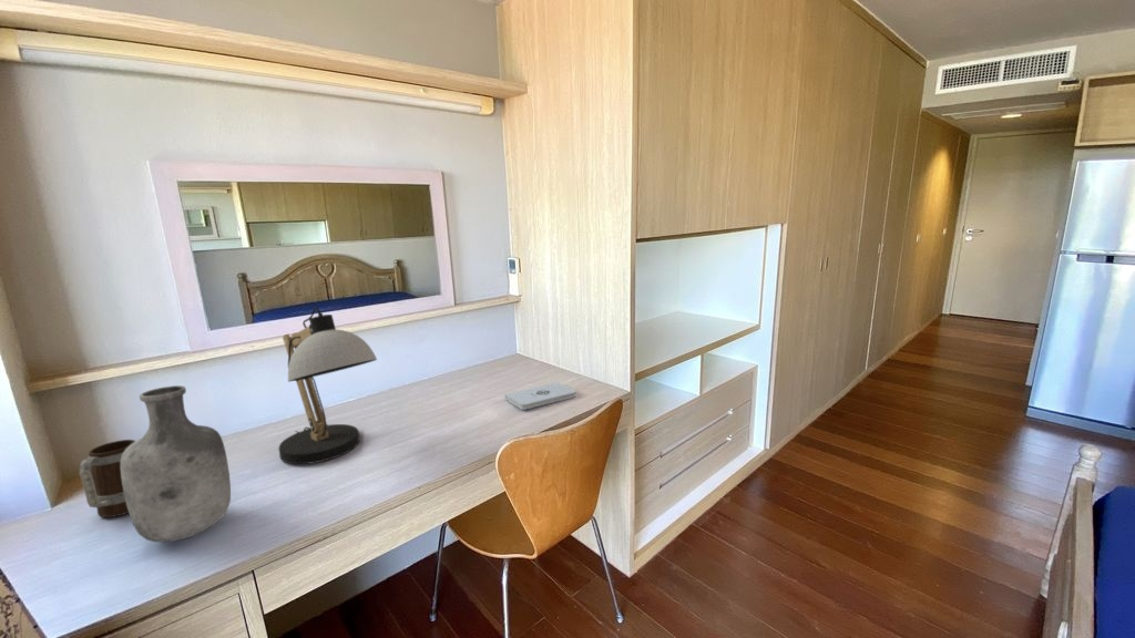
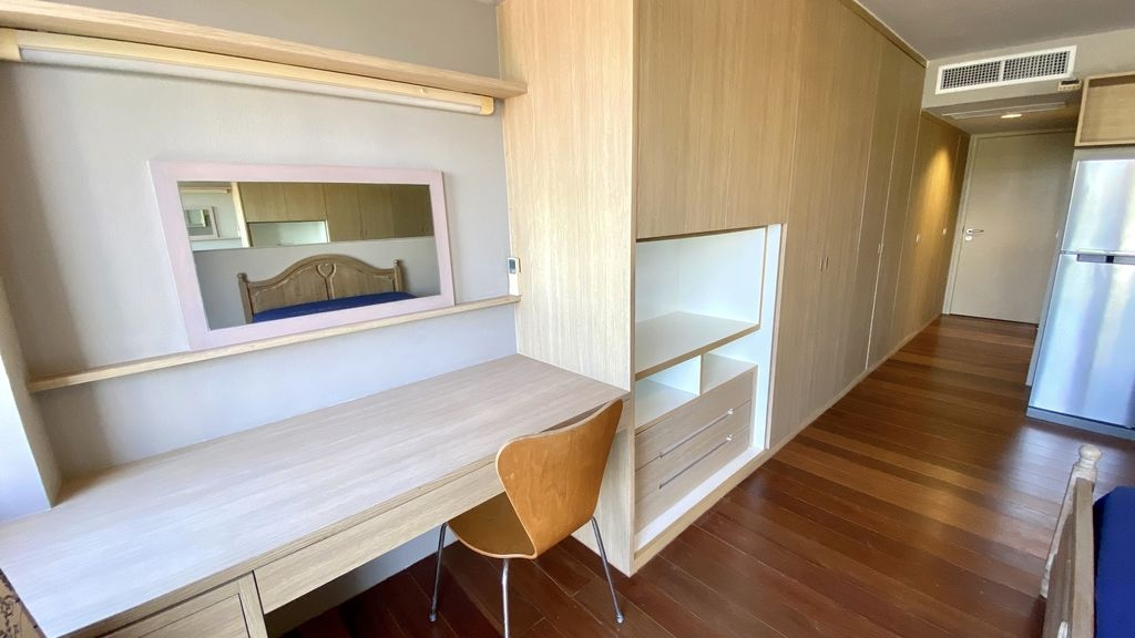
- vase [121,384,232,543]
- notepad [503,381,577,411]
- mug [79,439,136,518]
- desk lamp [278,306,378,465]
